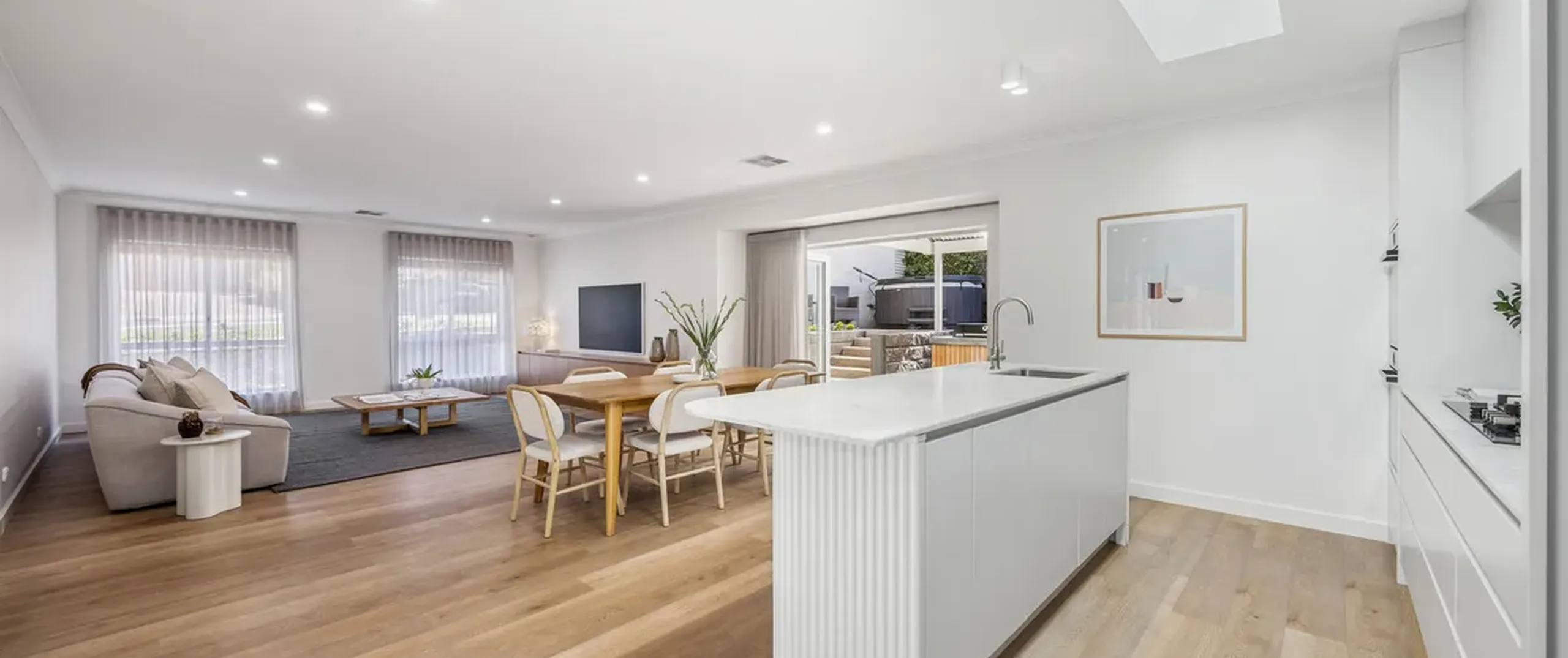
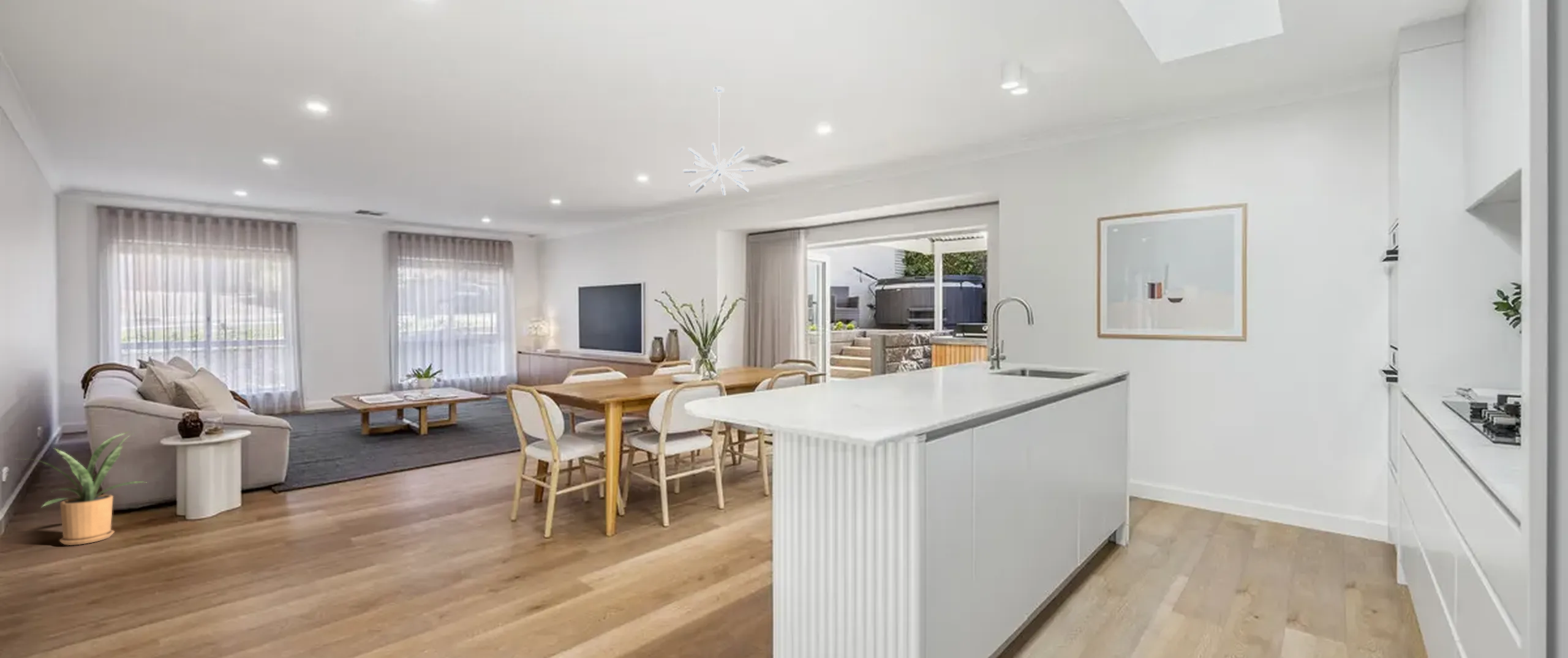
+ chandelier [682,86,756,196]
+ house plant [16,430,149,546]
